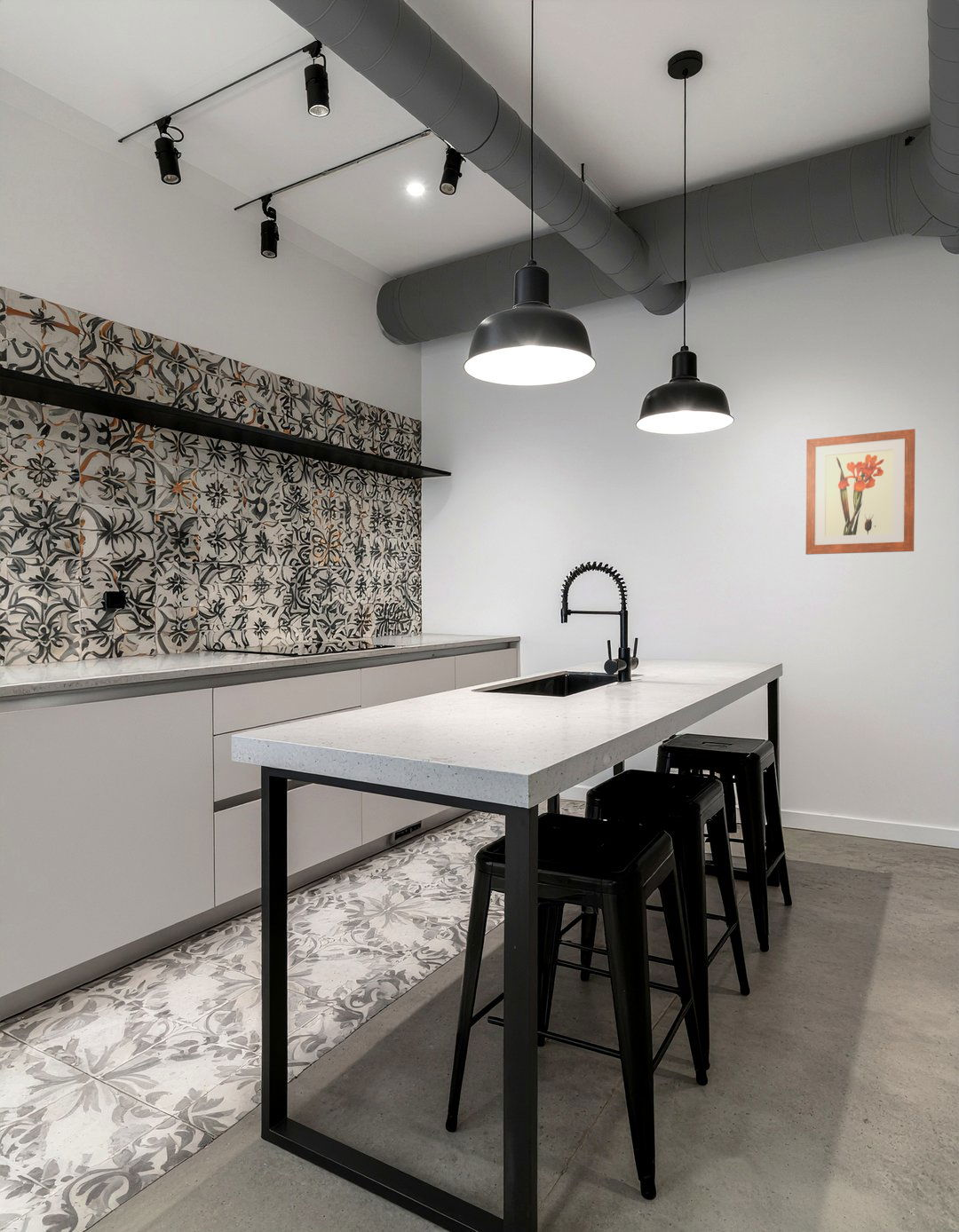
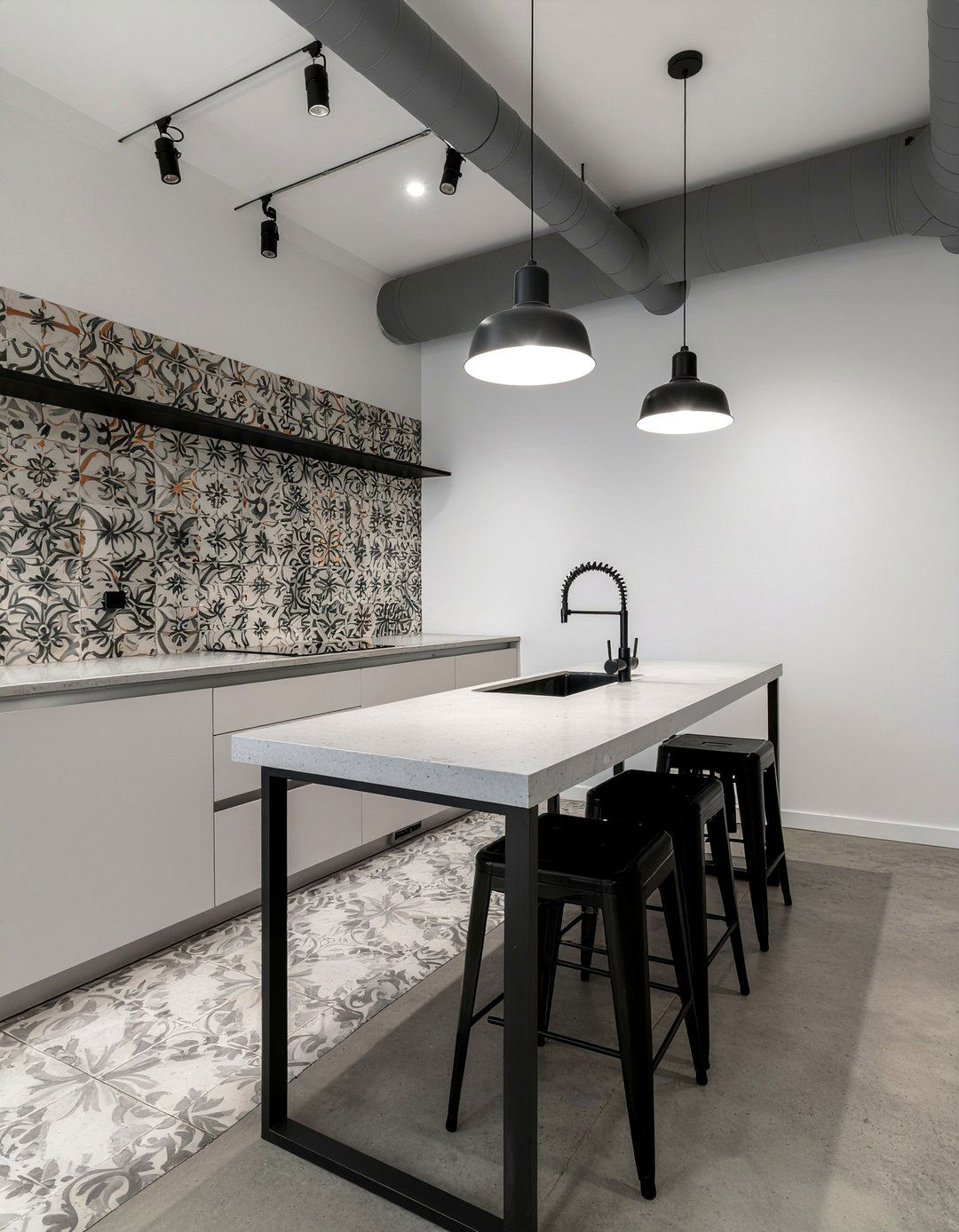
- wall art [805,428,916,556]
